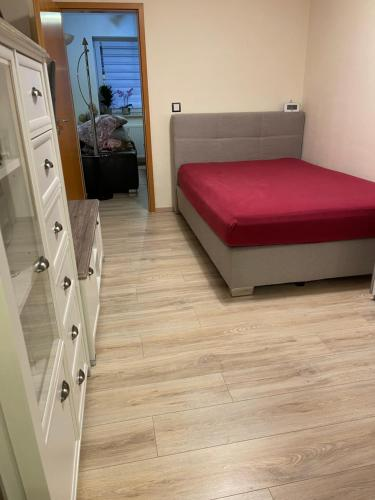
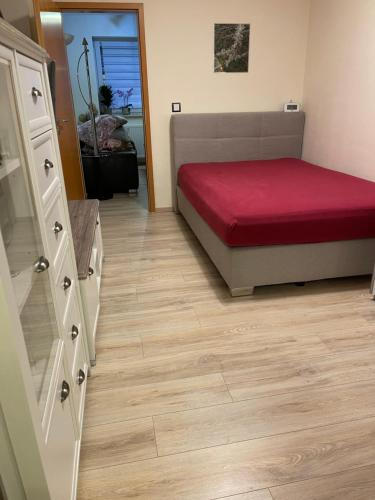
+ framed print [212,22,251,74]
